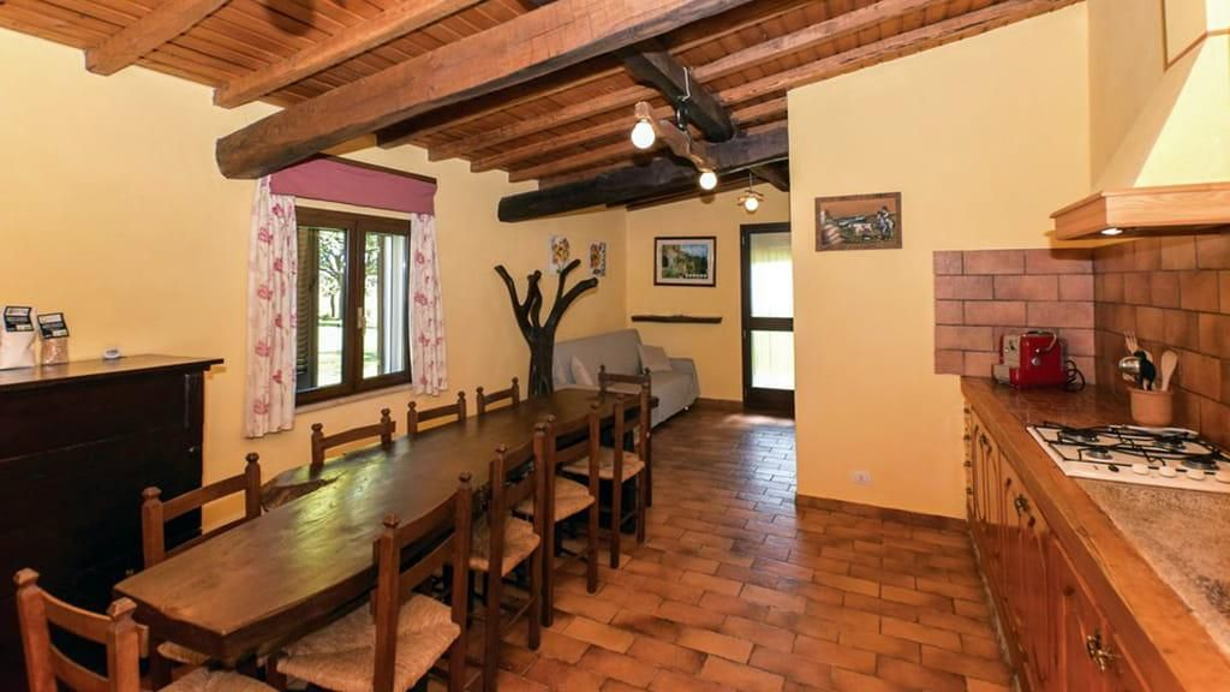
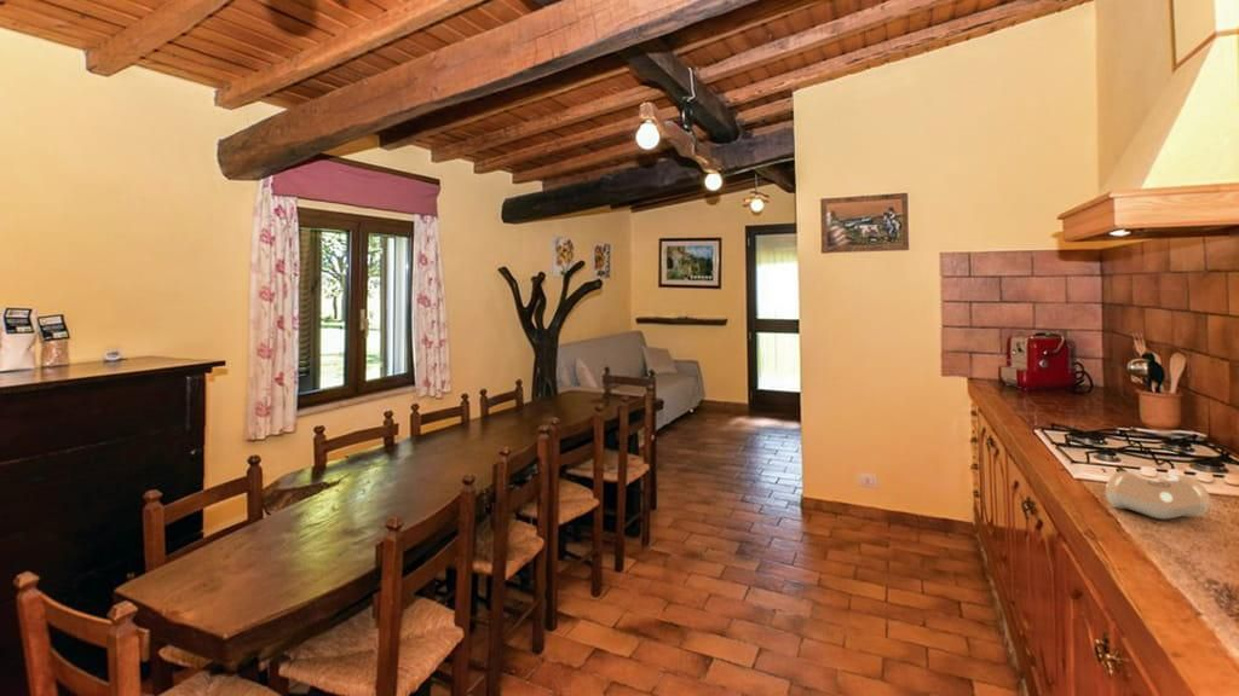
+ pipe fitting [1105,470,1211,521]
